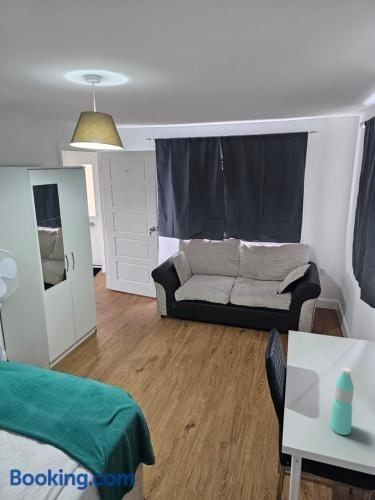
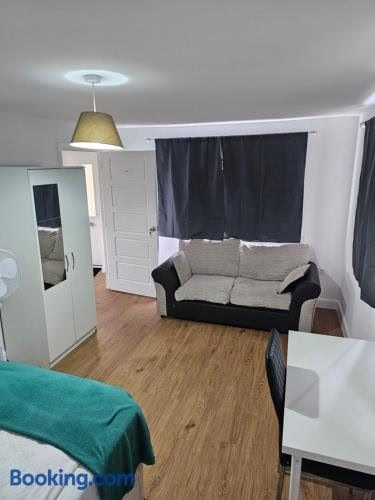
- water bottle [329,366,355,436]
